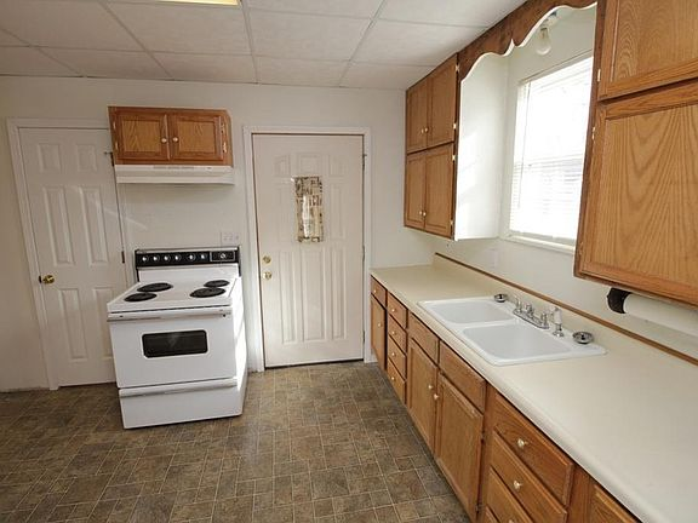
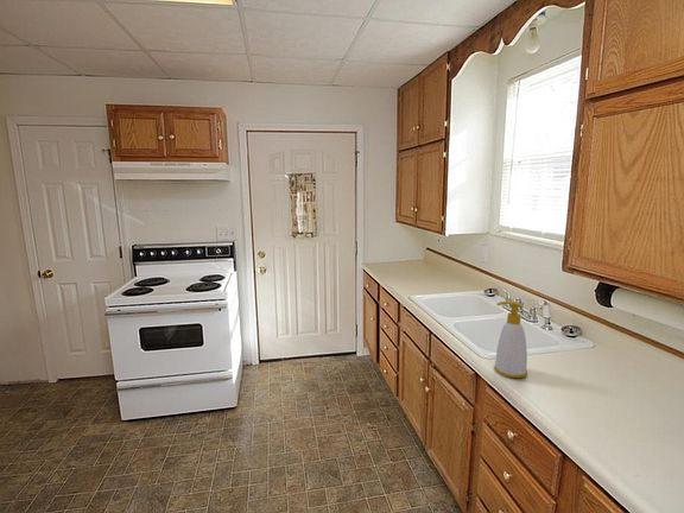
+ soap bottle [493,300,528,379]
